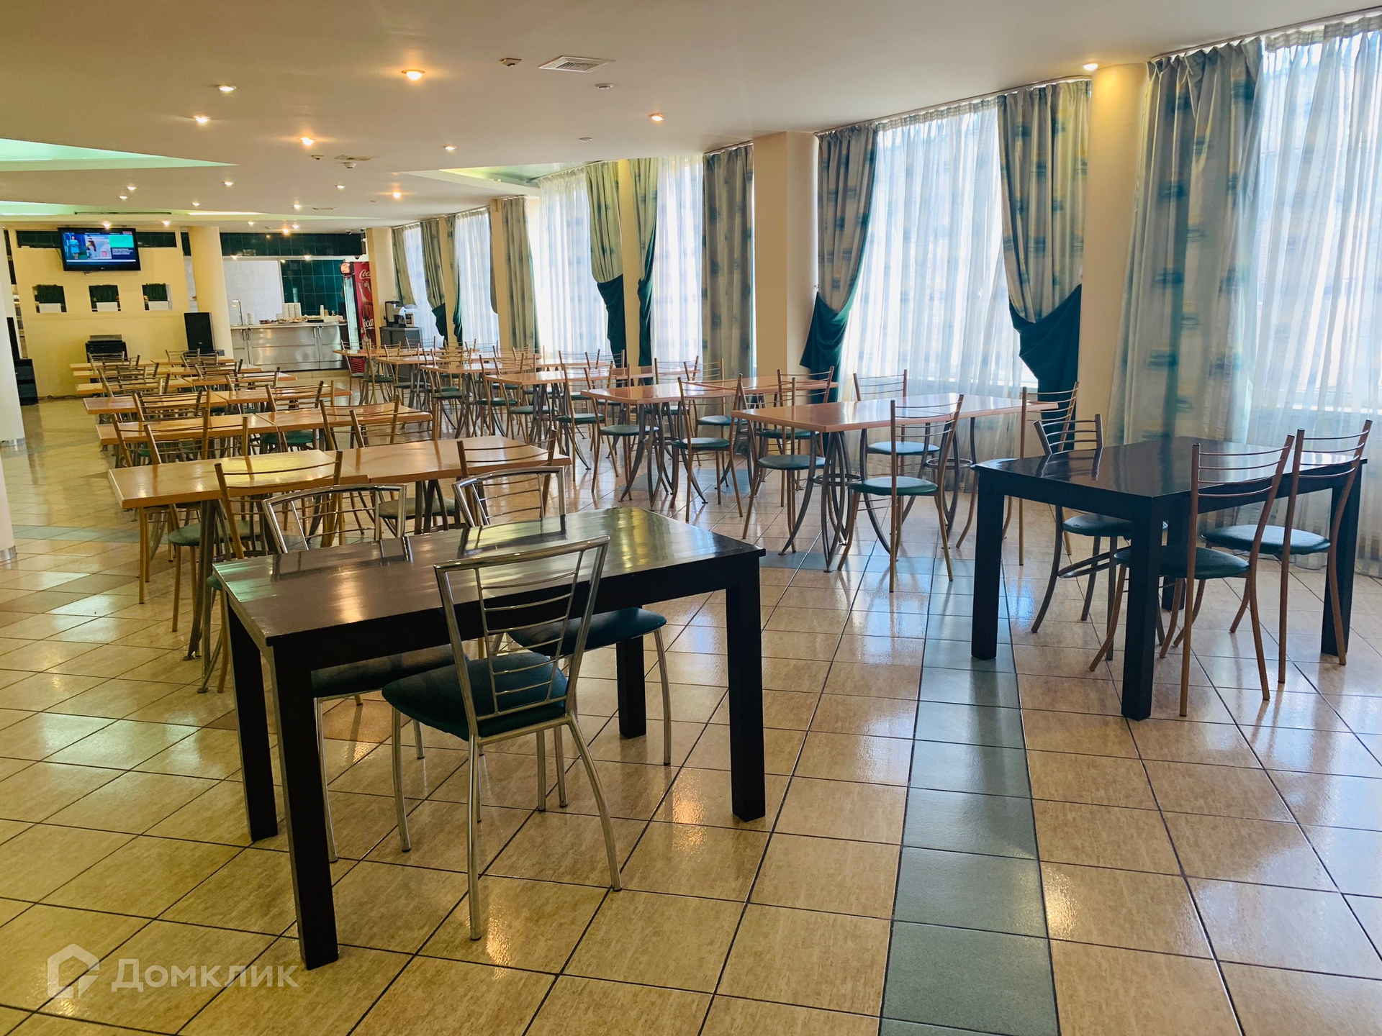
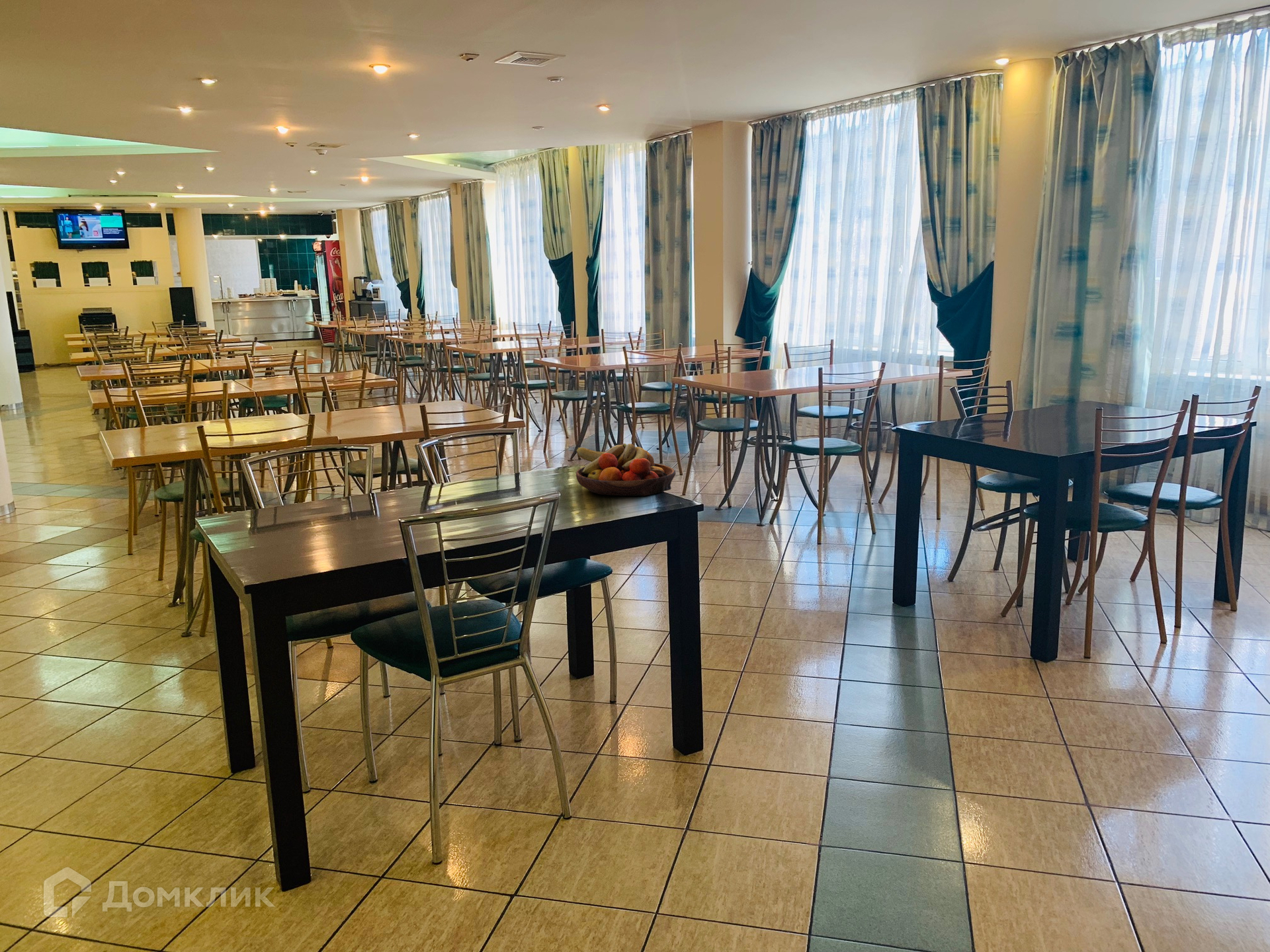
+ fruit bowl [575,443,677,496]
